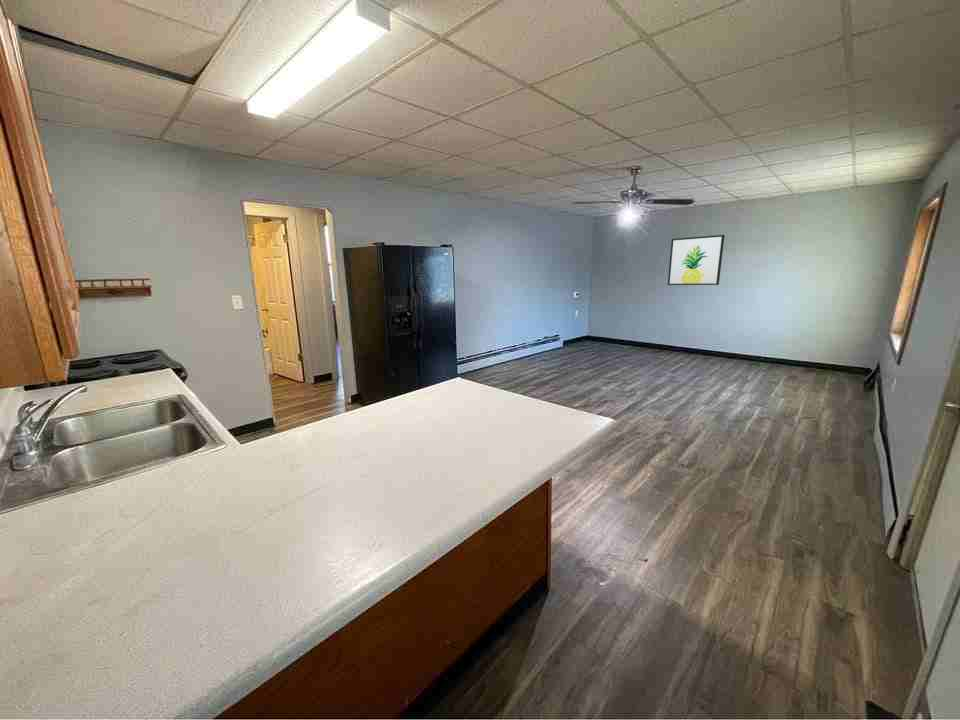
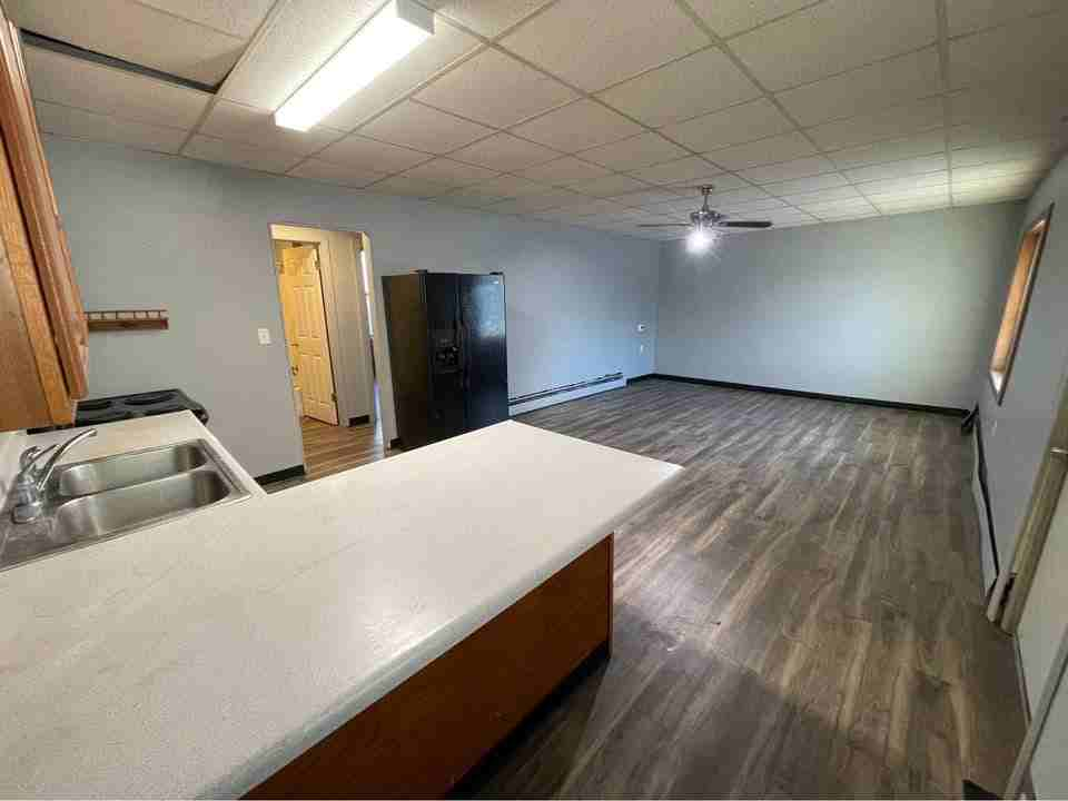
- wall art [667,234,726,286]
